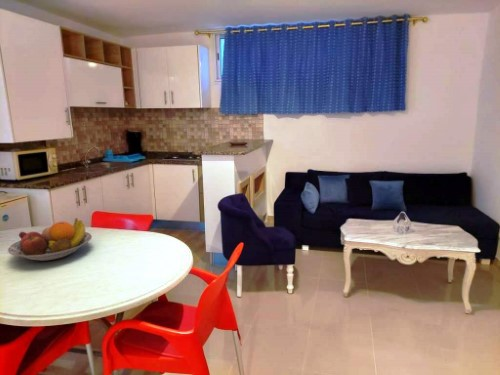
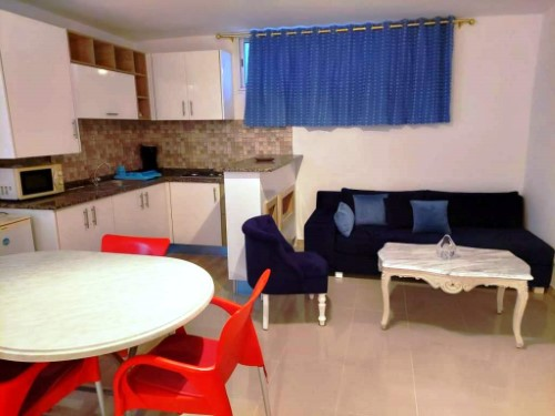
- fruit bowl [7,217,93,262]
